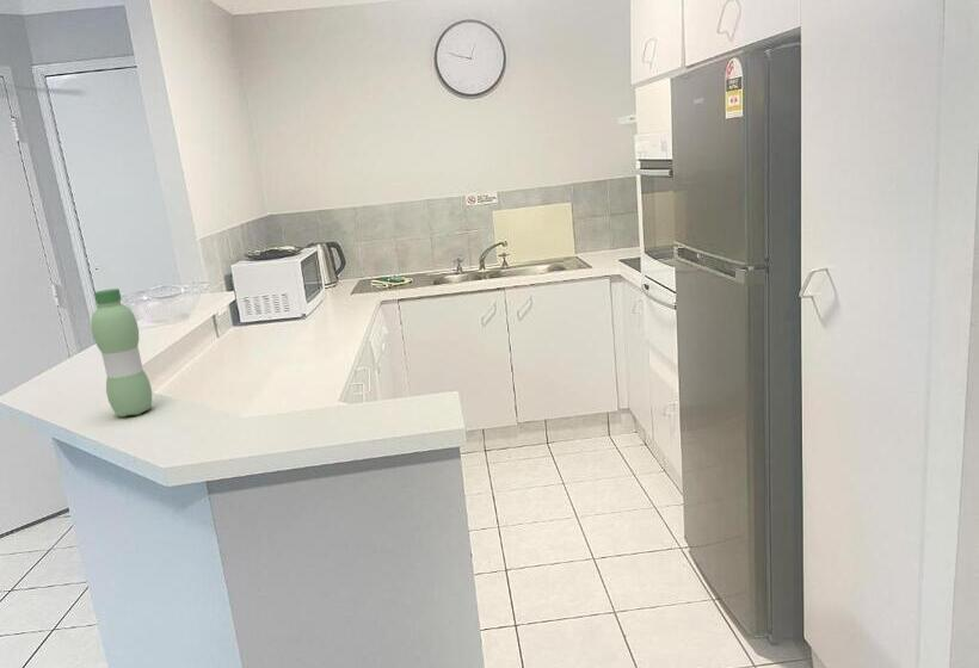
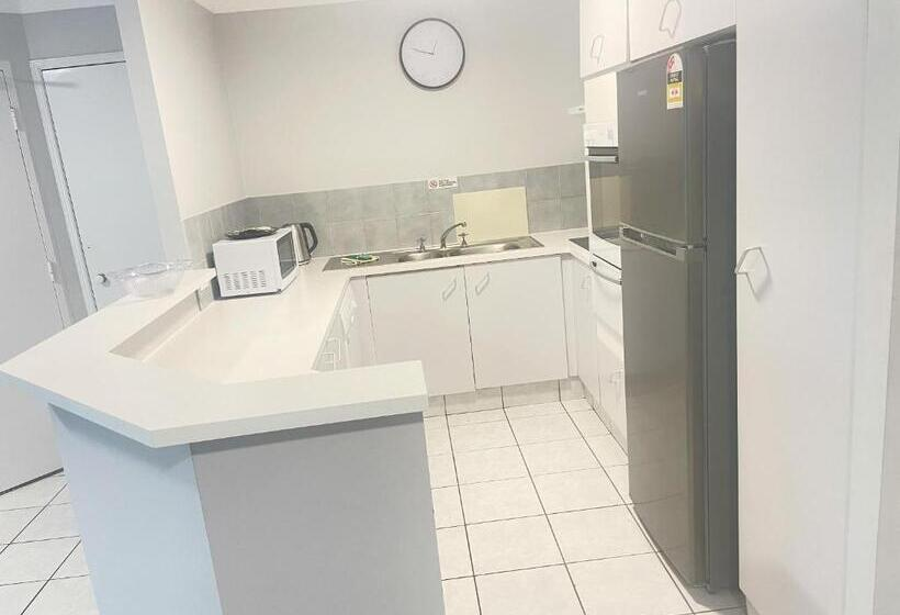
- water bottle [91,287,153,418]
